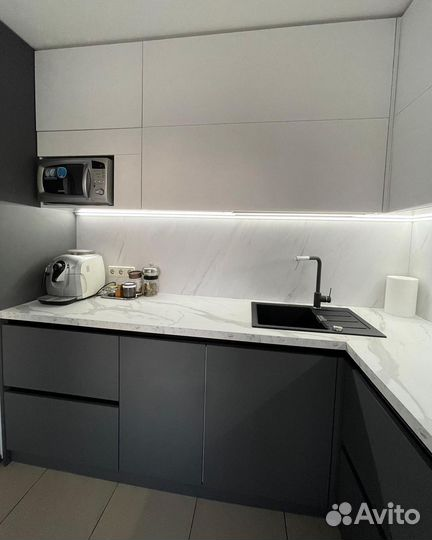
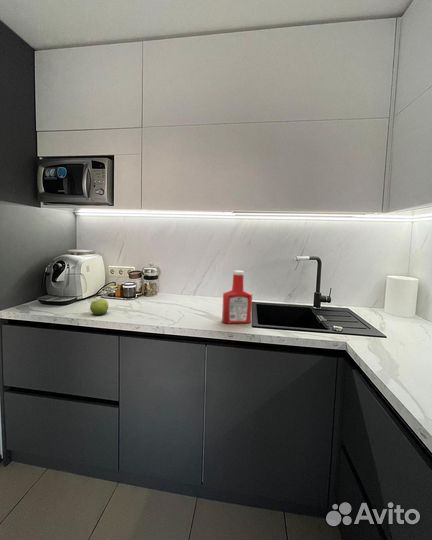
+ fruit [89,298,109,316]
+ soap bottle [221,270,253,325]
